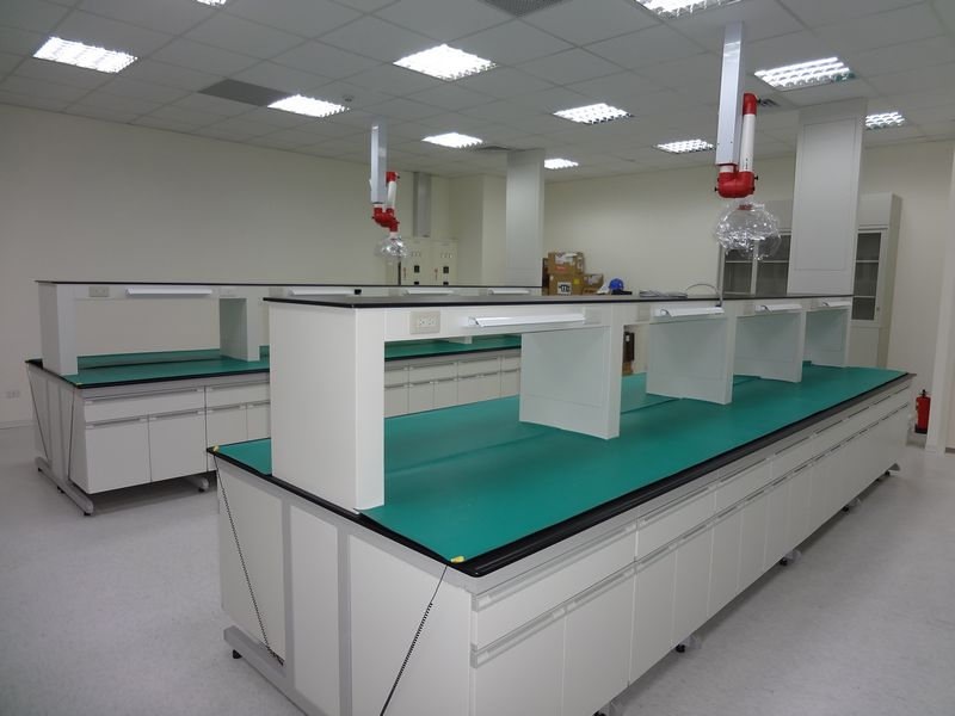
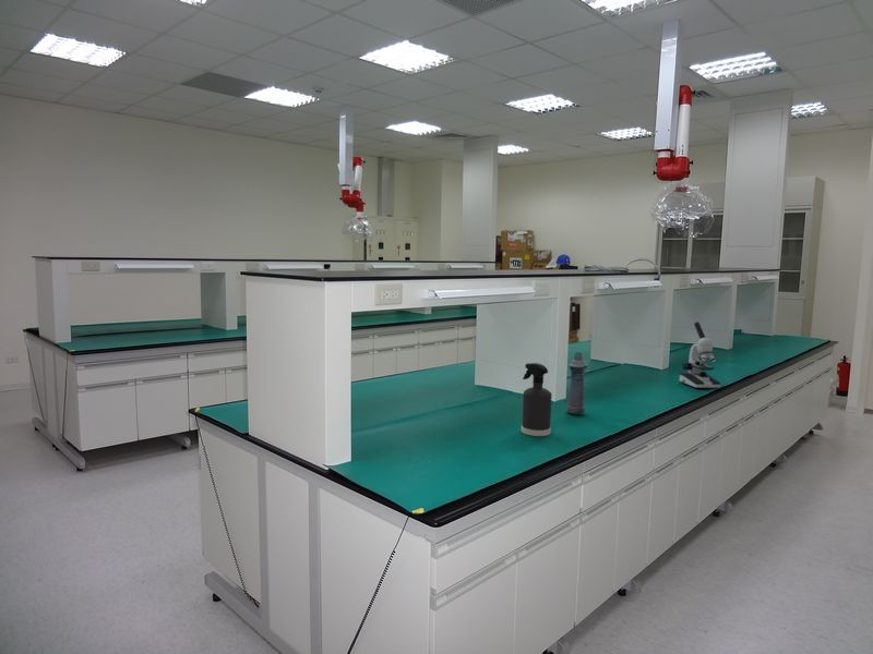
+ microscope [679,320,721,390]
+ spray bottle [521,362,552,437]
+ bottle [565,352,588,416]
